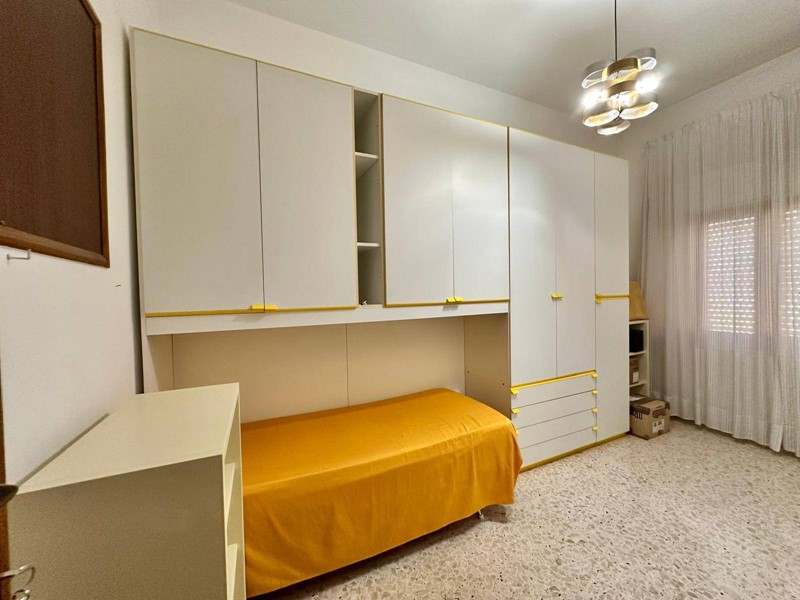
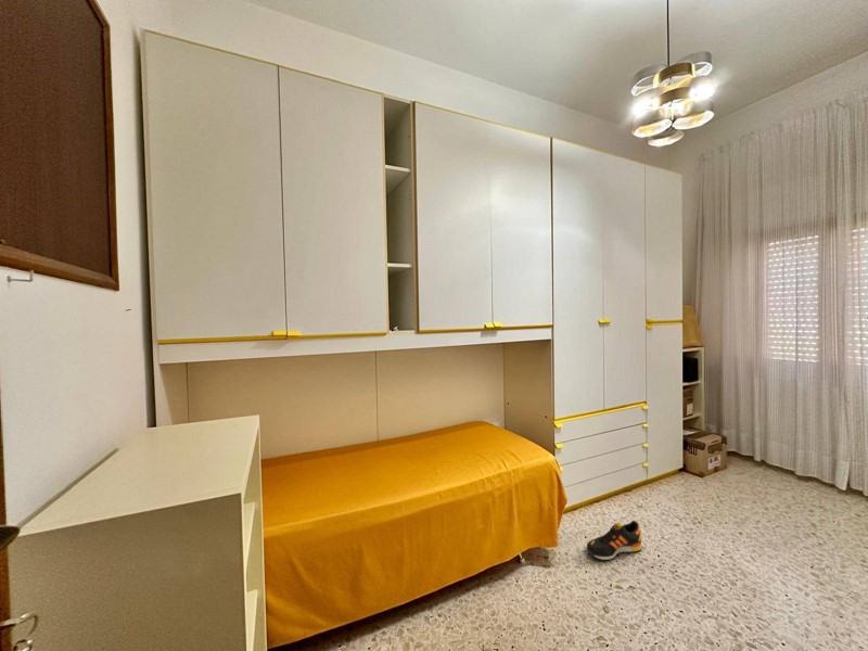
+ shoe [586,520,643,561]
